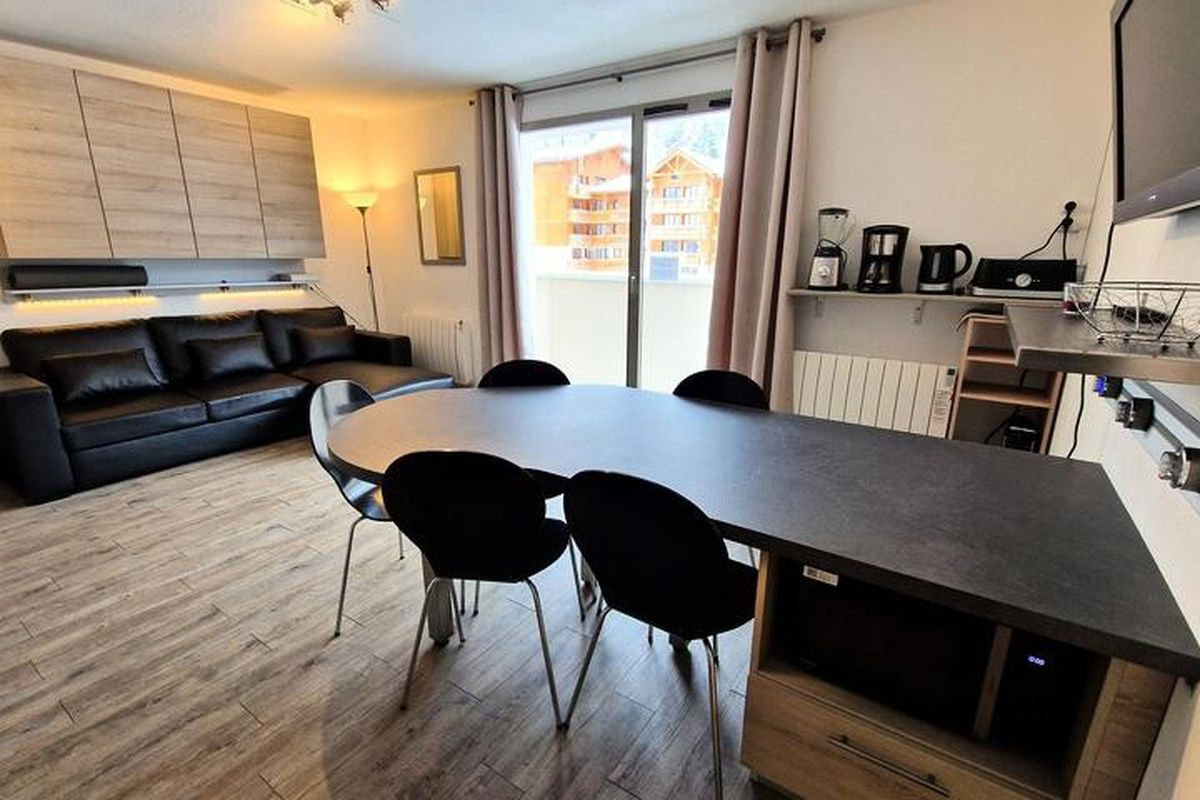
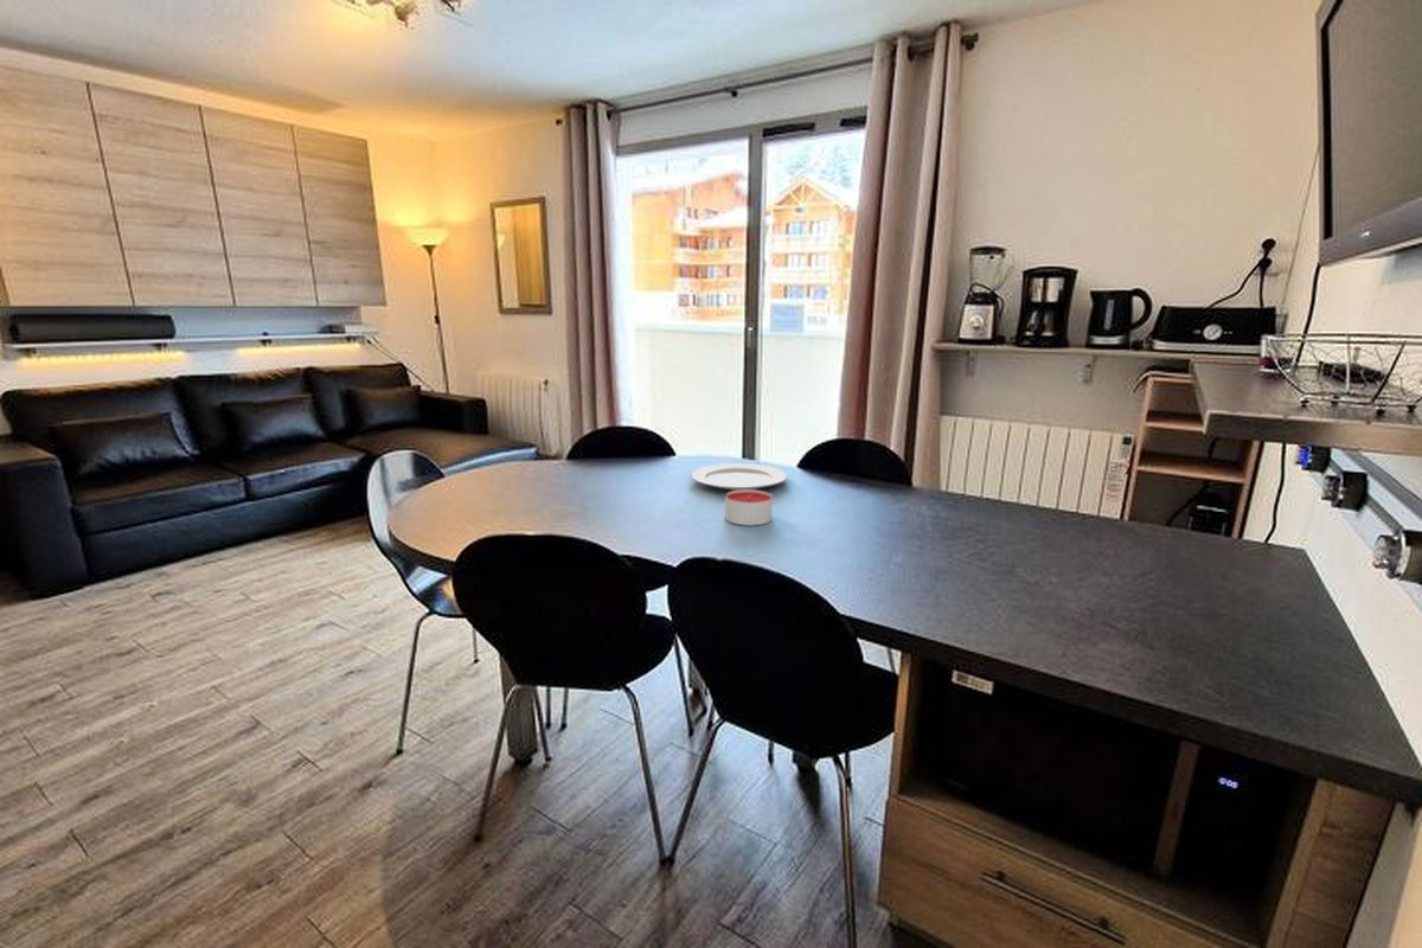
+ candle [724,489,774,526]
+ chinaware [691,462,788,491]
